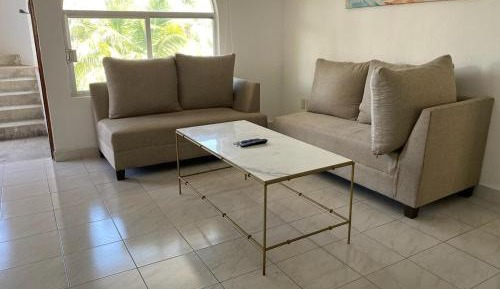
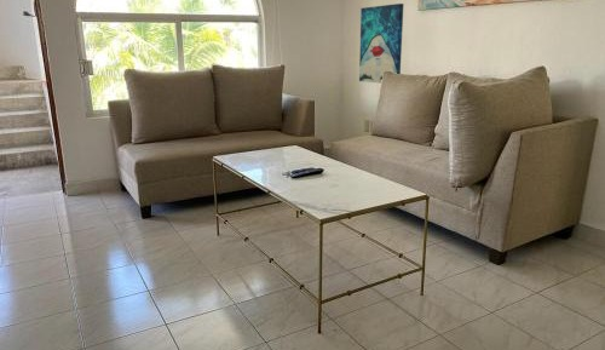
+ wall art [358,2,404,85]
